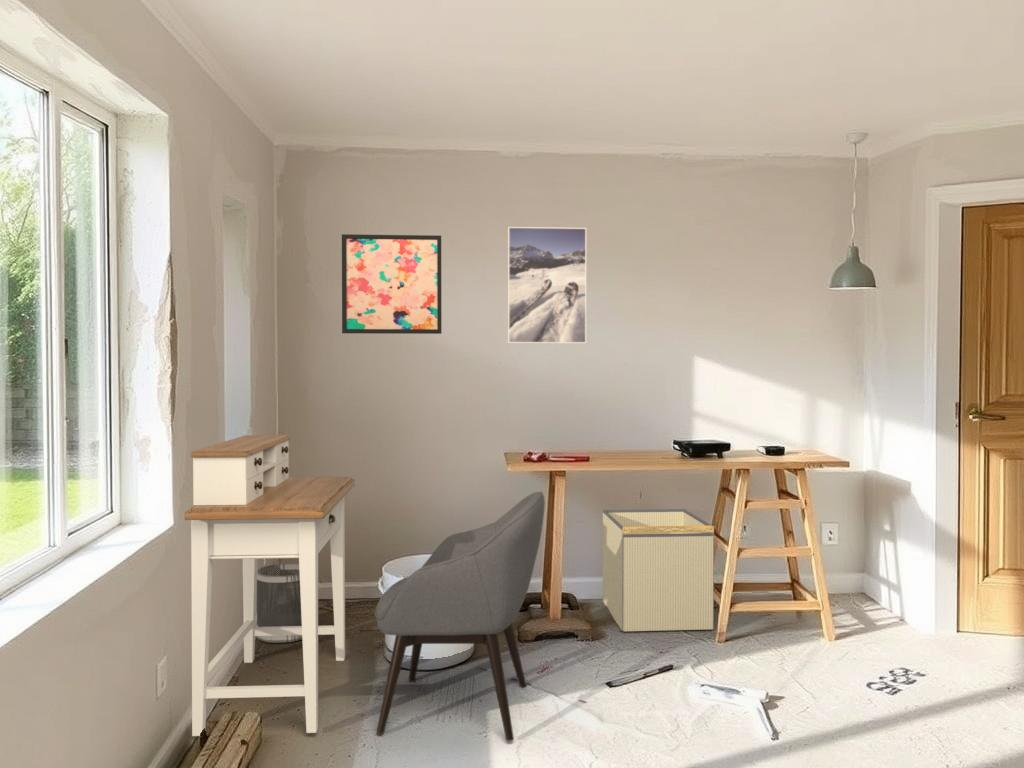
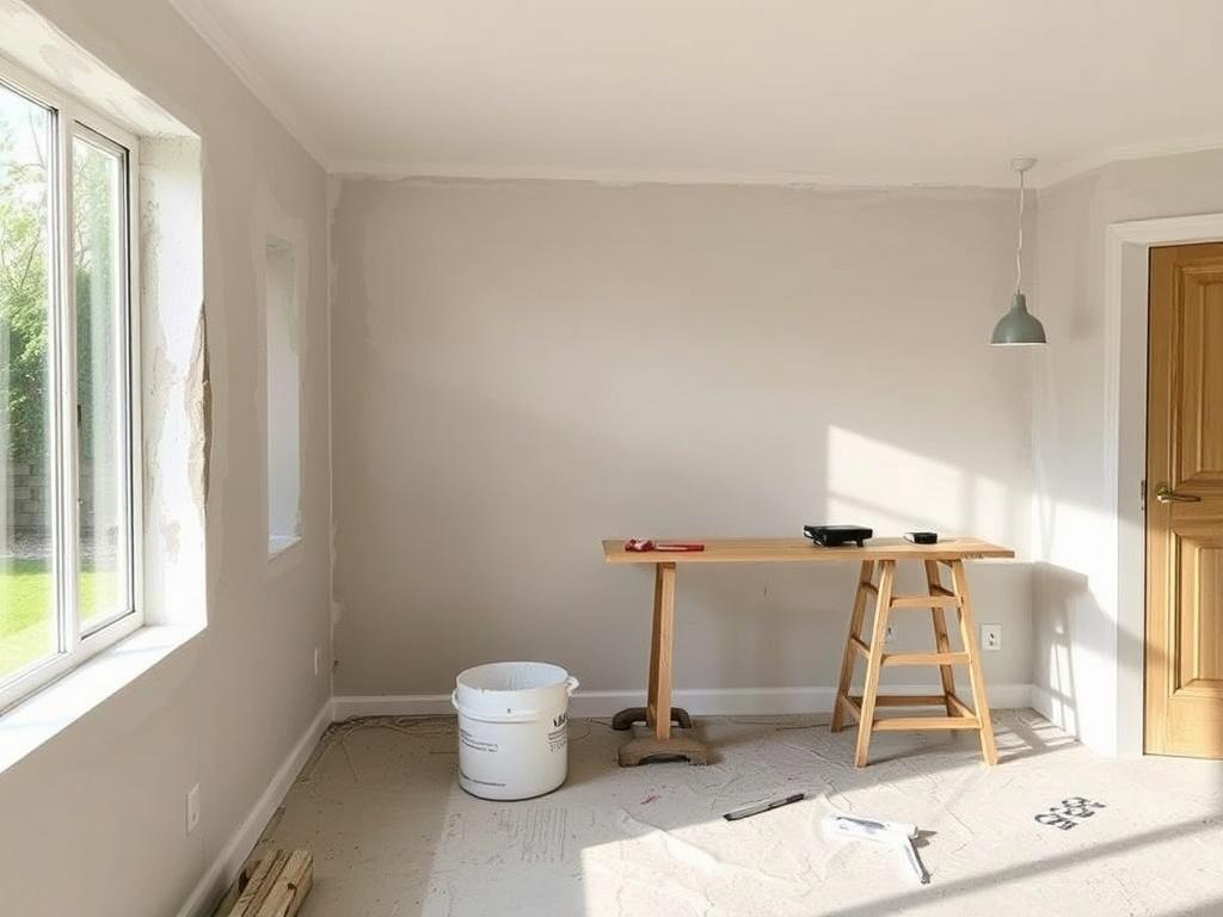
- chair [374,490,546,742]
- desk [183,434,356,737]
- storage bin [602,508,715,632]
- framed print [507,226,587,344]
- wall art [341,233,442,335]
- wastebasket [255,562,302,644]
